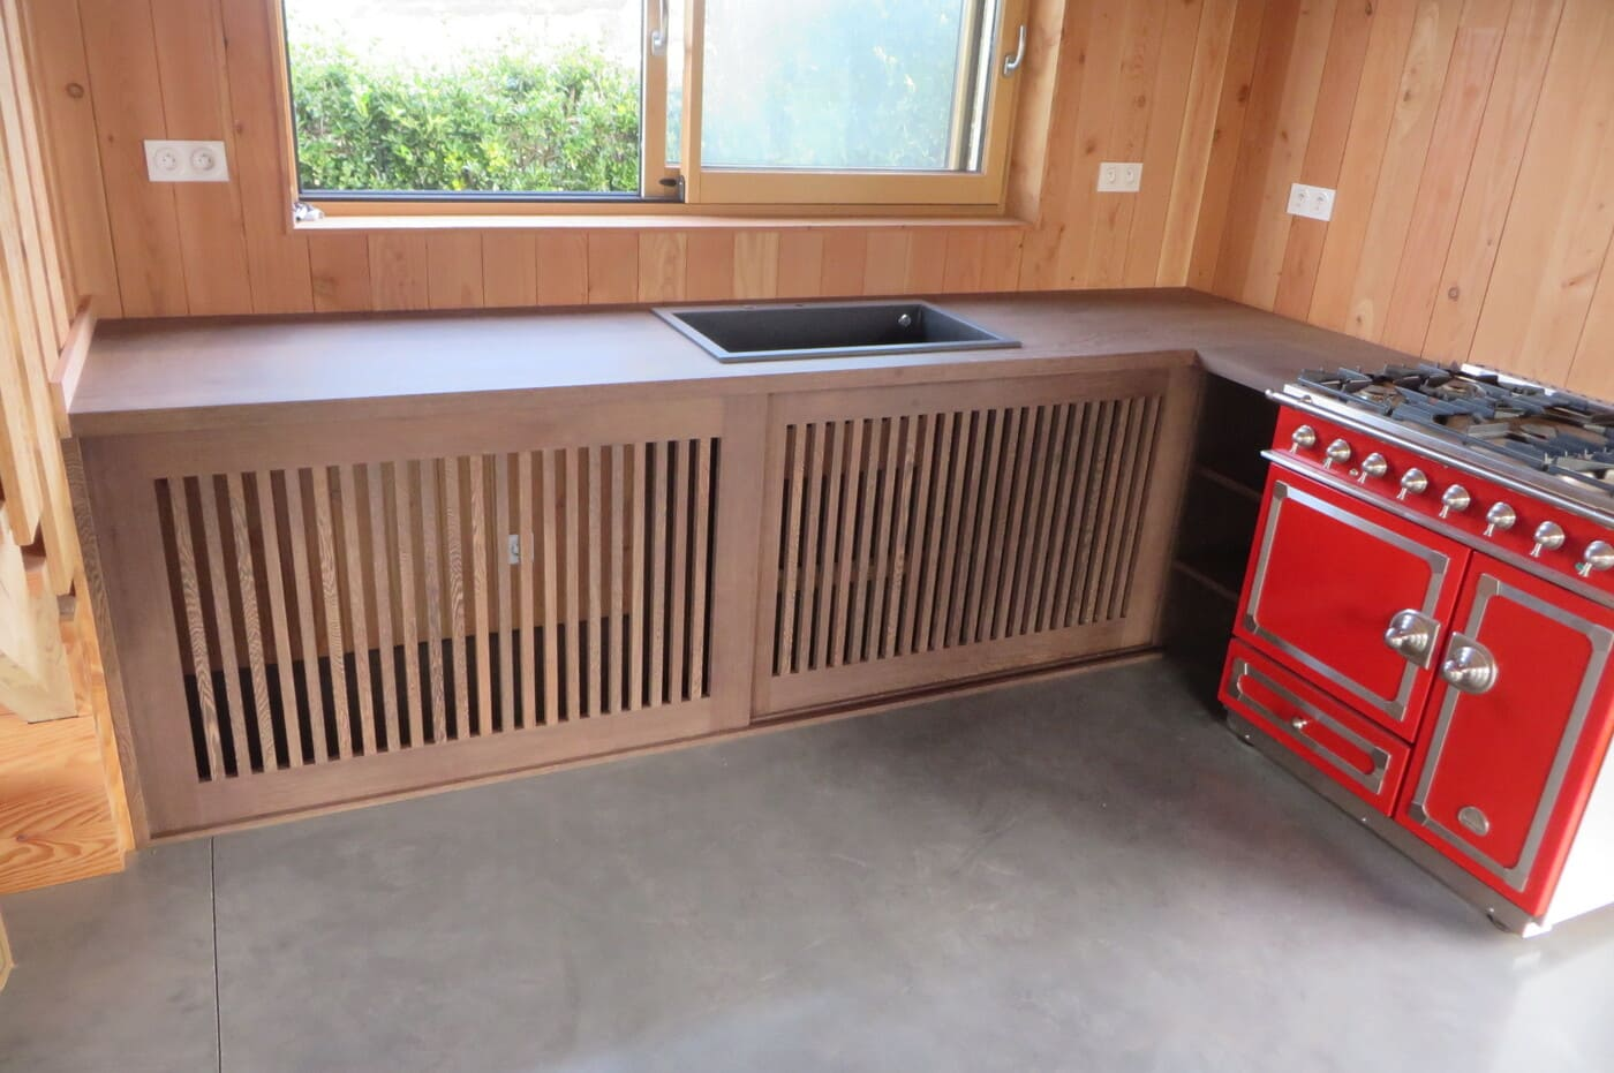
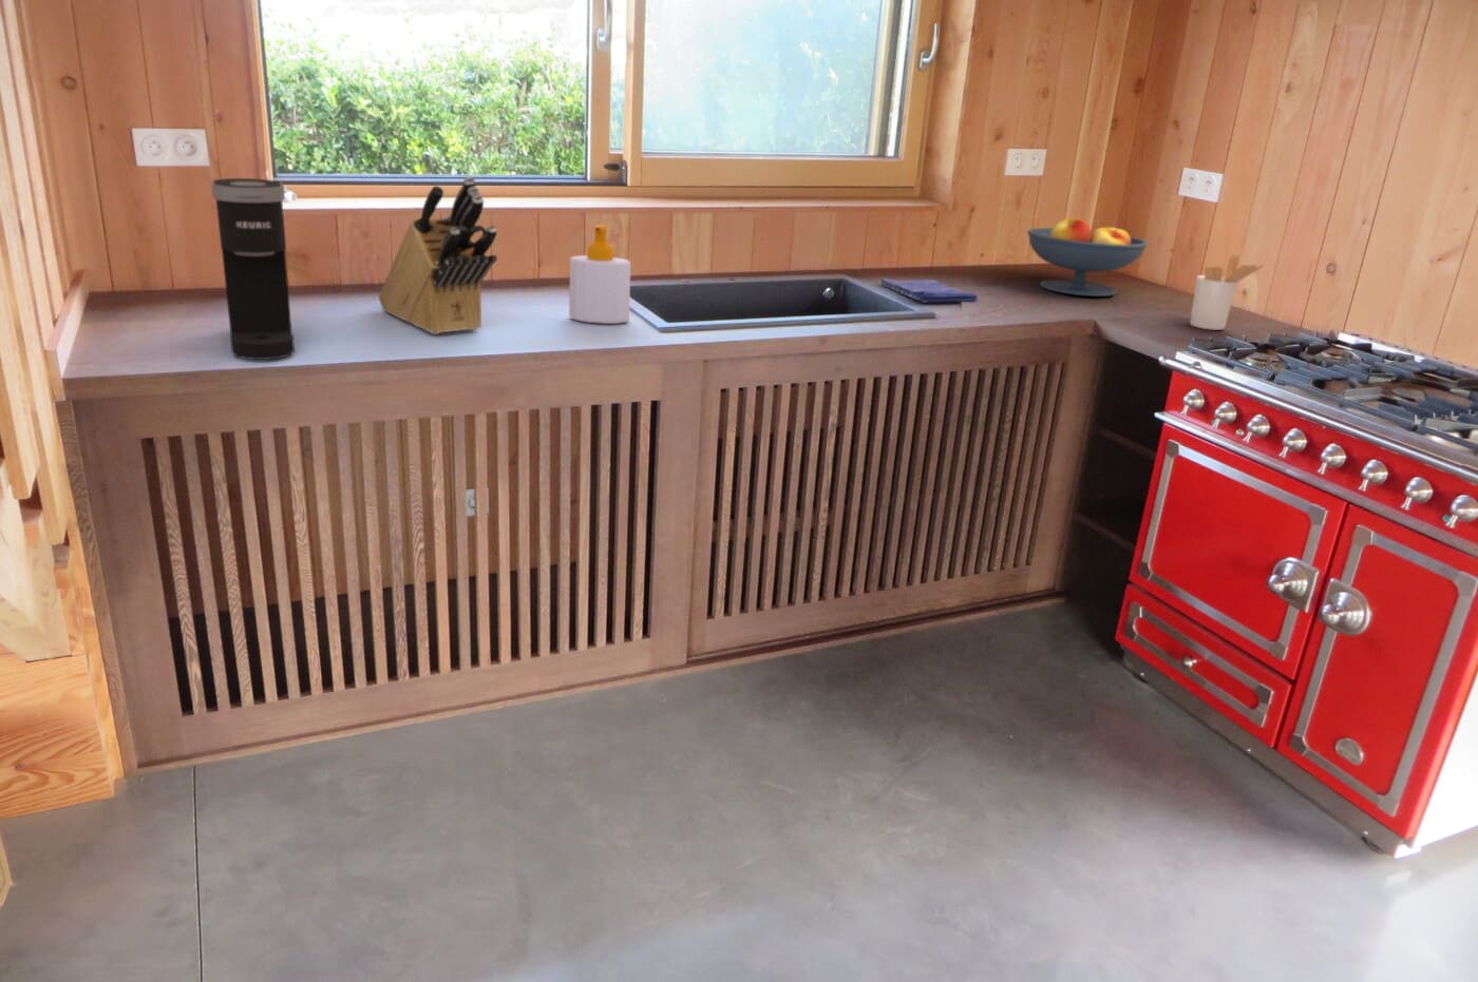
+ coffee maker [211,178,296,361]
+ knife block [378,175,498,335]
+ soap bottle [568,224,632,324]
+ utensil holder [1189,254,1265,331]
+ dish towel [880,276,979,302]
+ fruit bowl [1026,217,1149,297]
